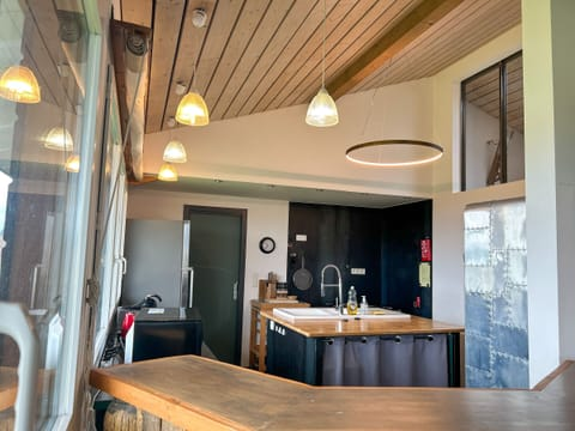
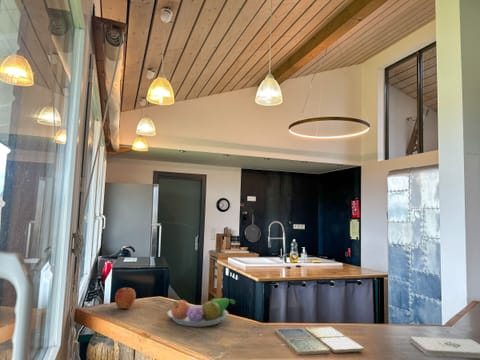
+ fruit bowl [167,297,236,328]
+ apple [114,287,137,310]
+ notepad [409,336,480,359]
+ drink coaster [274,326,365,356]
